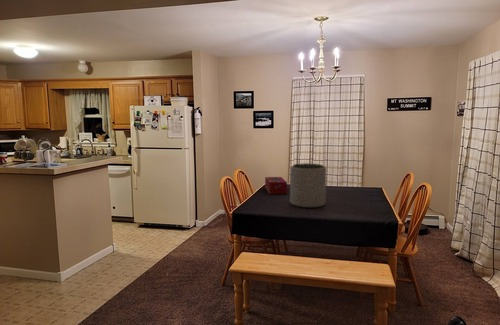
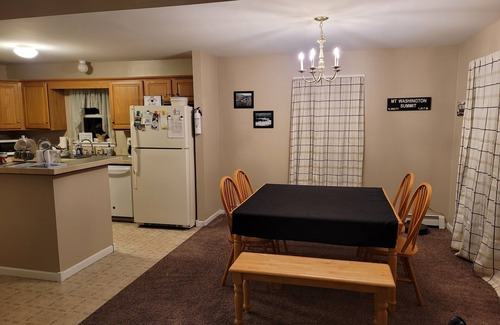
- plant pot [289,162,327,209]
- tissue box [264,176,288,195]
